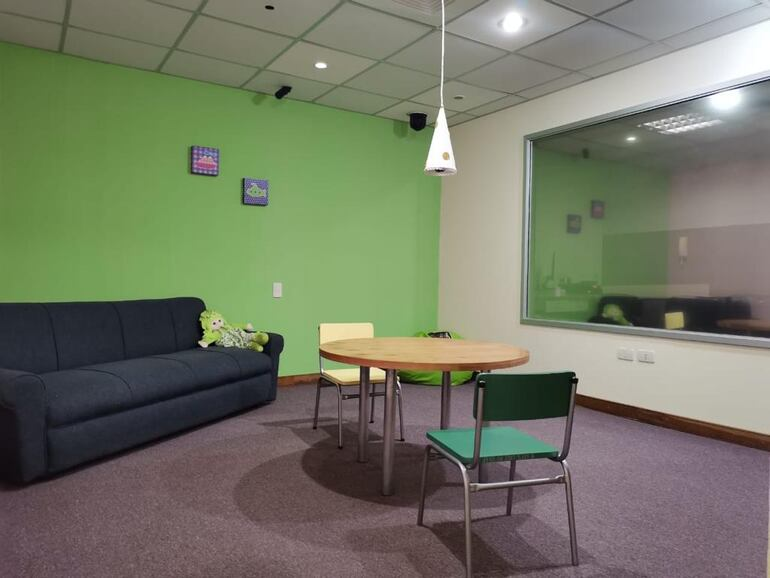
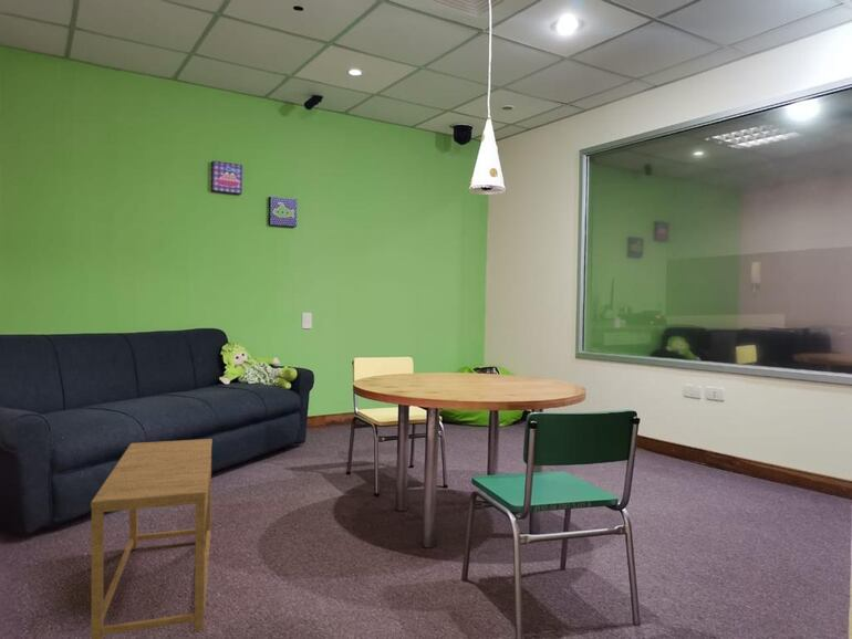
+ side table [90,438,214,639]
